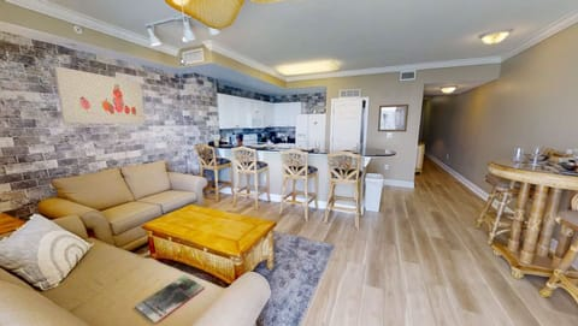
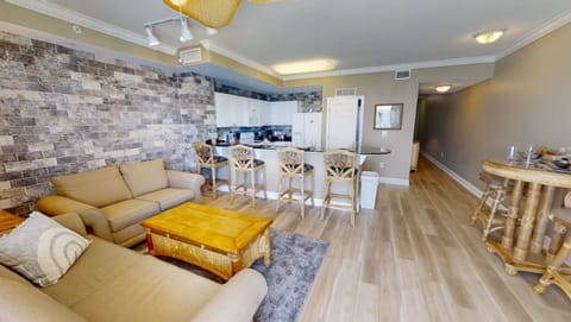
- magazine [134,274,206,325]
- wall art [53,65,146,125]
